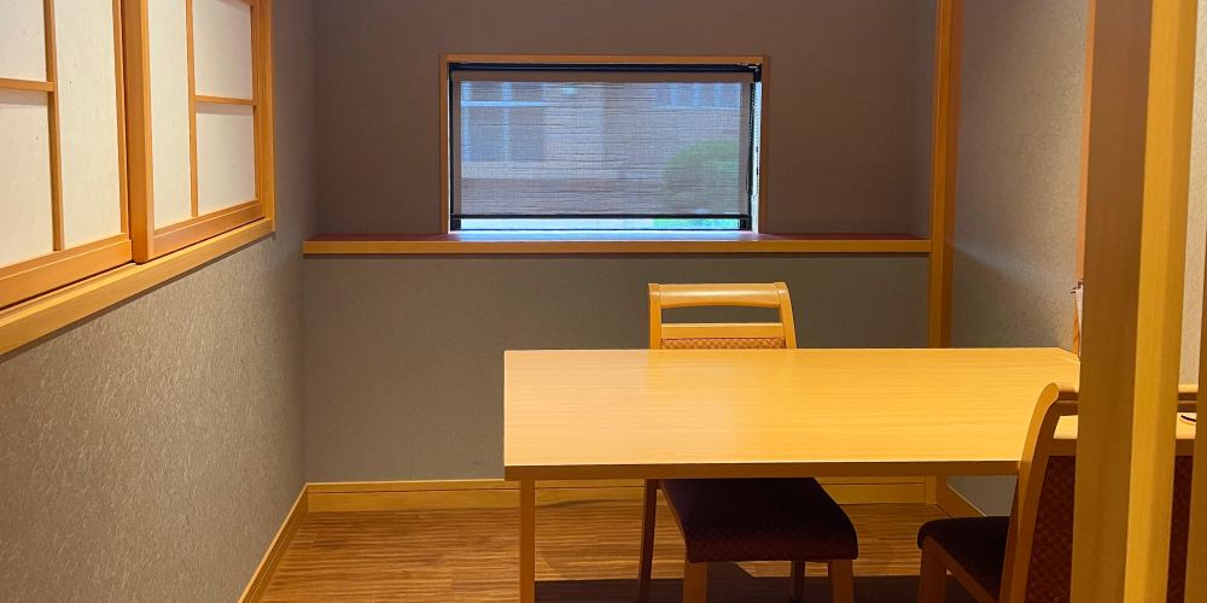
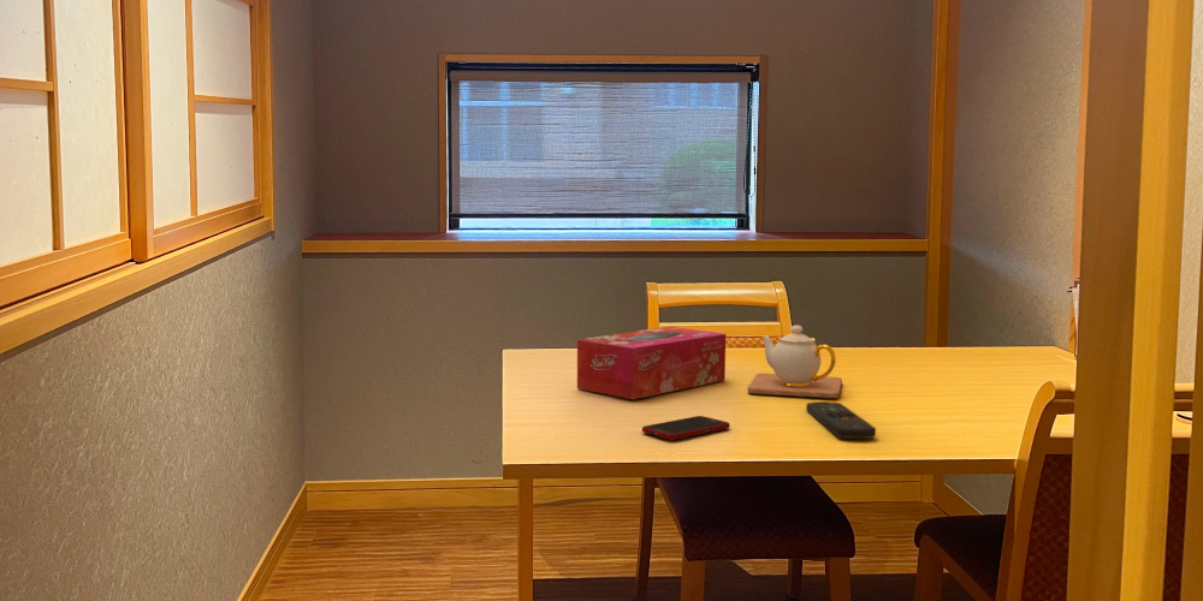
+ teapot [747,325,843,399]
+ remote control [805,400,877,440]
+ tissue box [576,326,727,400]
+ cell phone [641,415,730,441]
